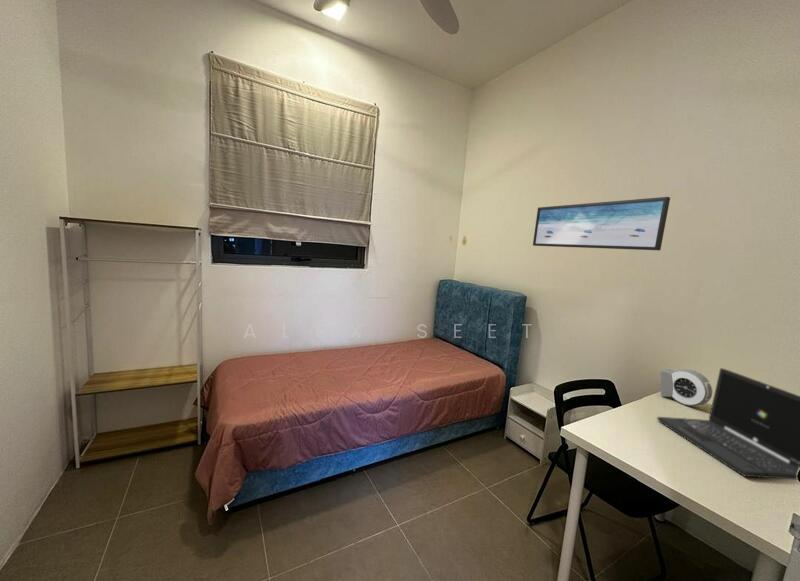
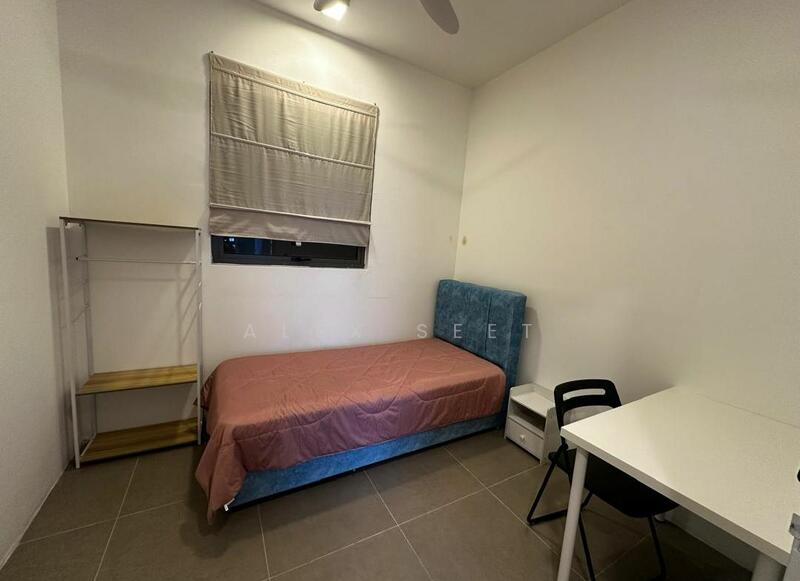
- laptop [656,367,800,481]
- alarm clock [660,368,714,407]
- wall art [532,196,671,251]
